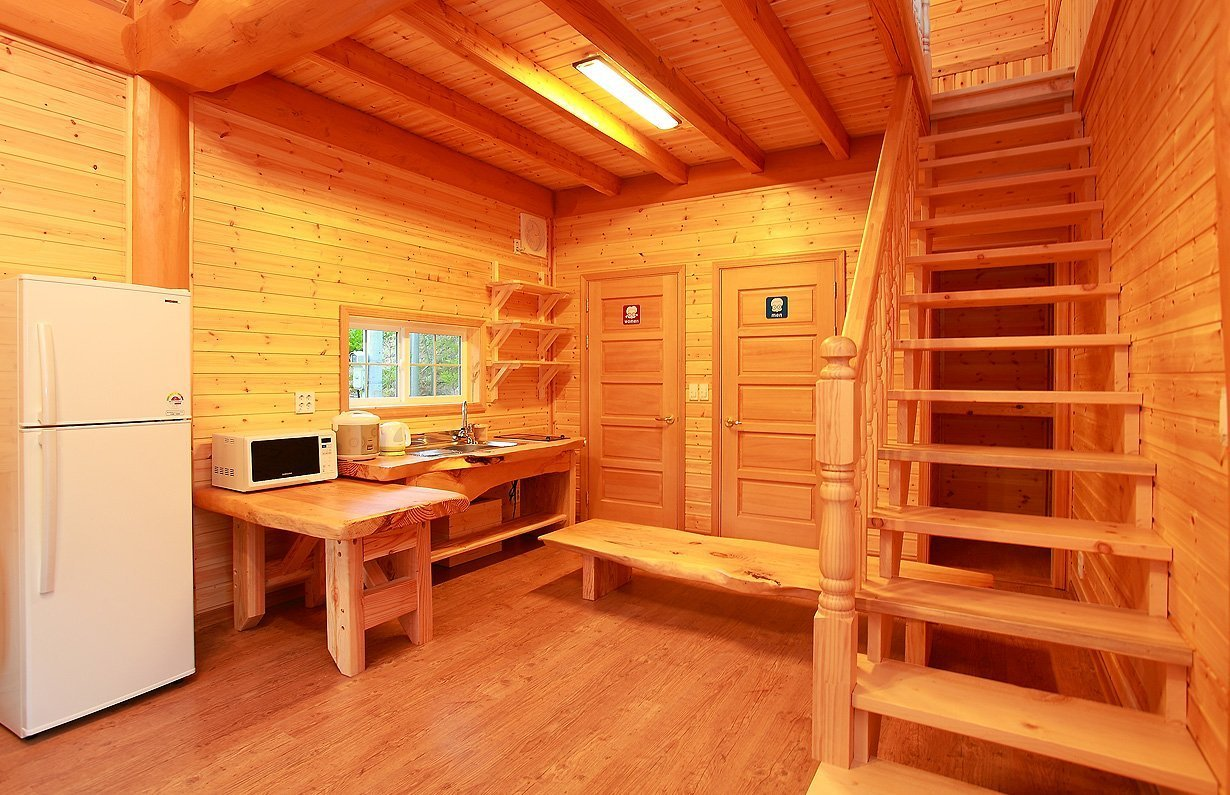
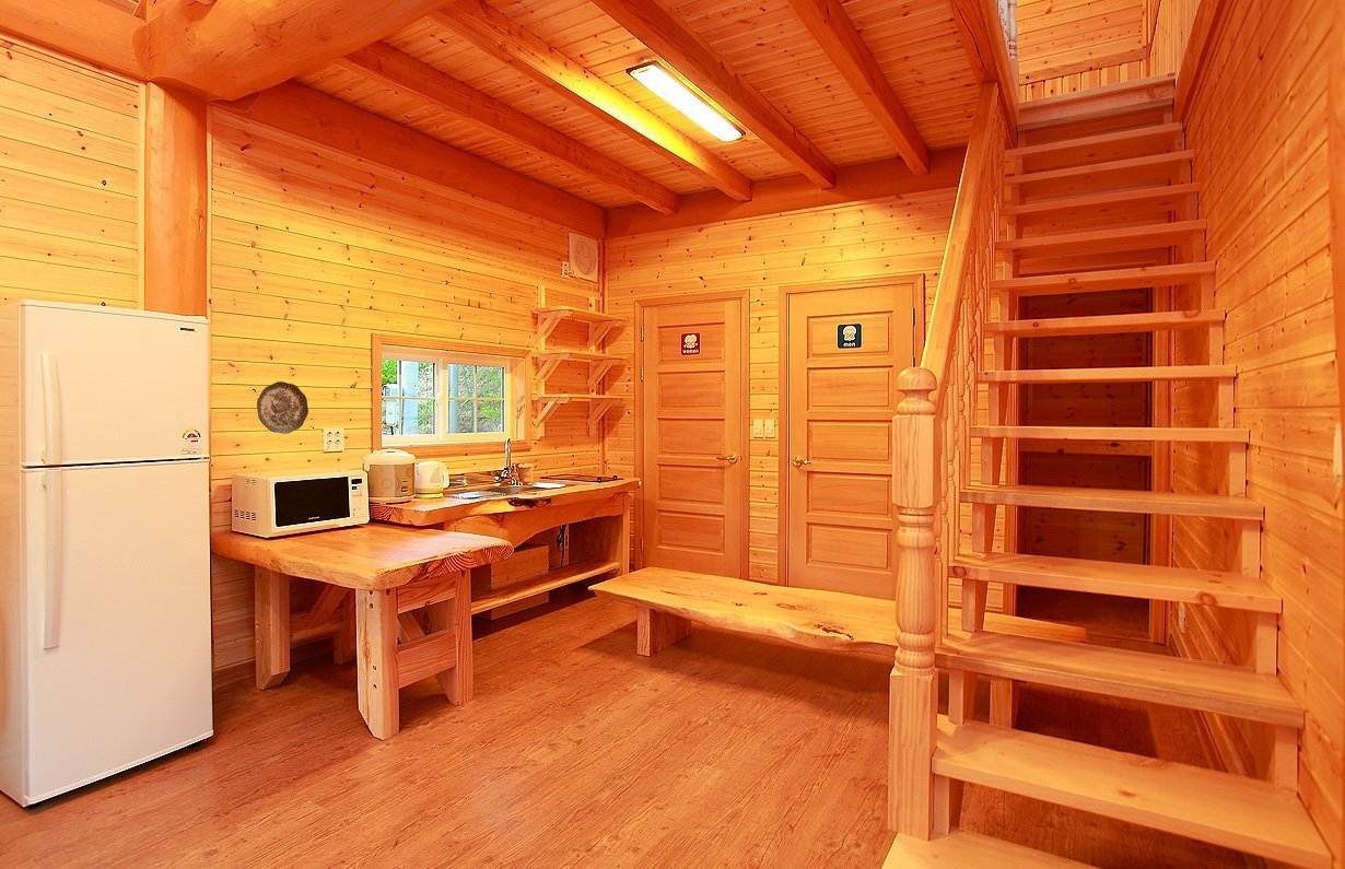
+ decorative plate [256,380,309,435]
